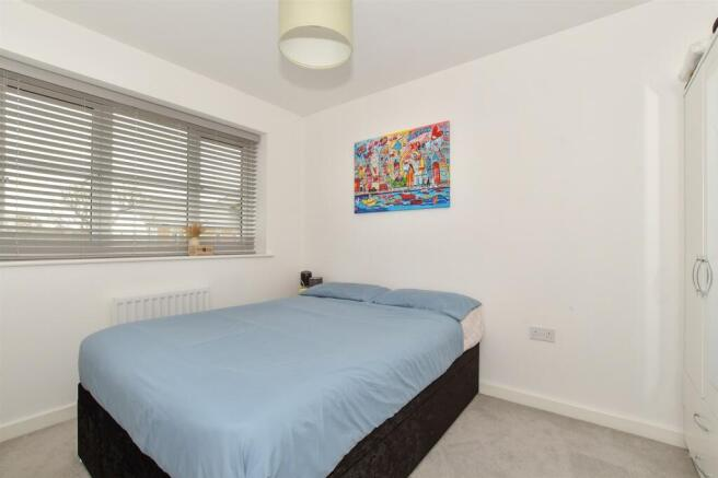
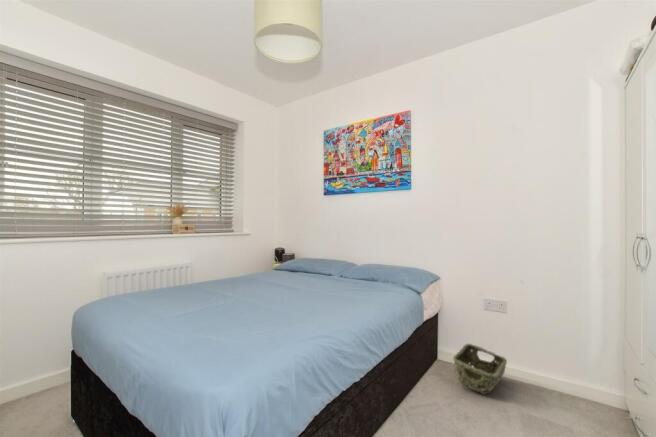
+ woven basket [452,343,508,395]
